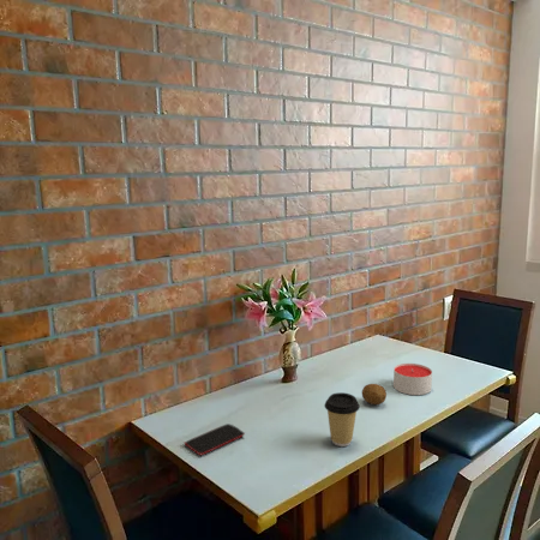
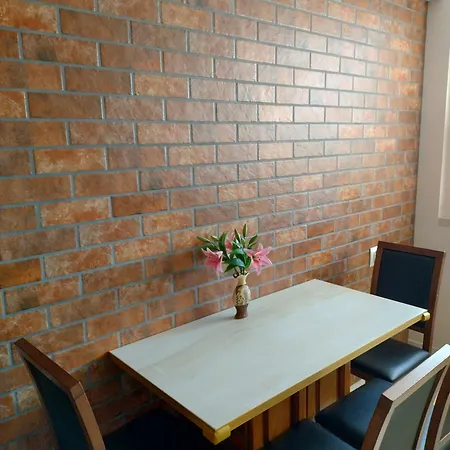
- candle [392,362,433,396]
- fruit [361,383,388,406]
- smartphone [182,422,246,456]
- coffee cup [323,391,361,448]
